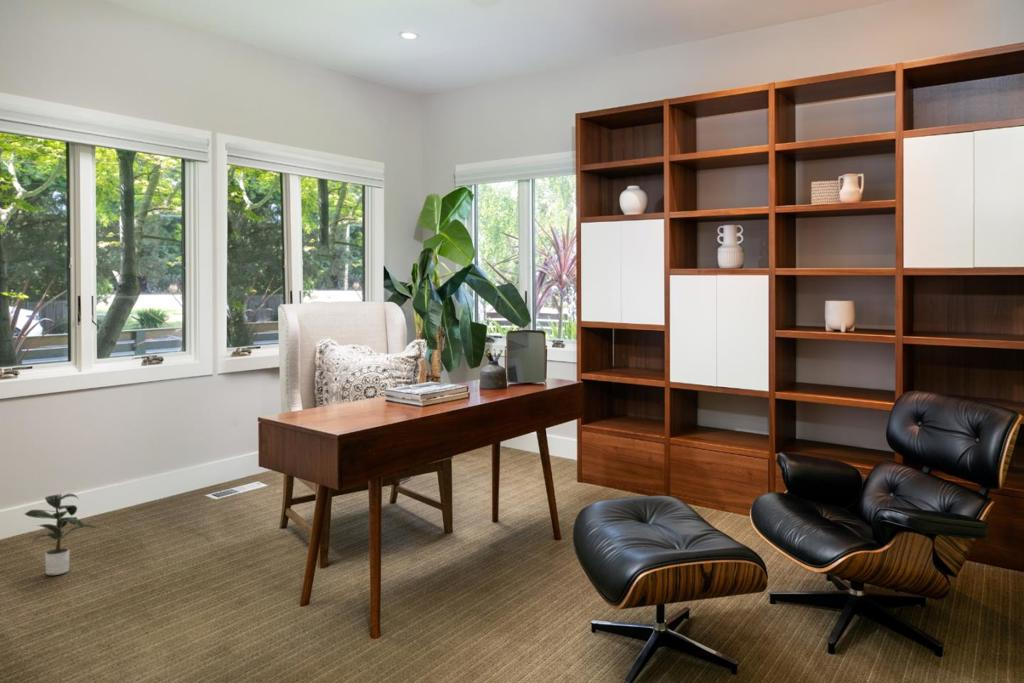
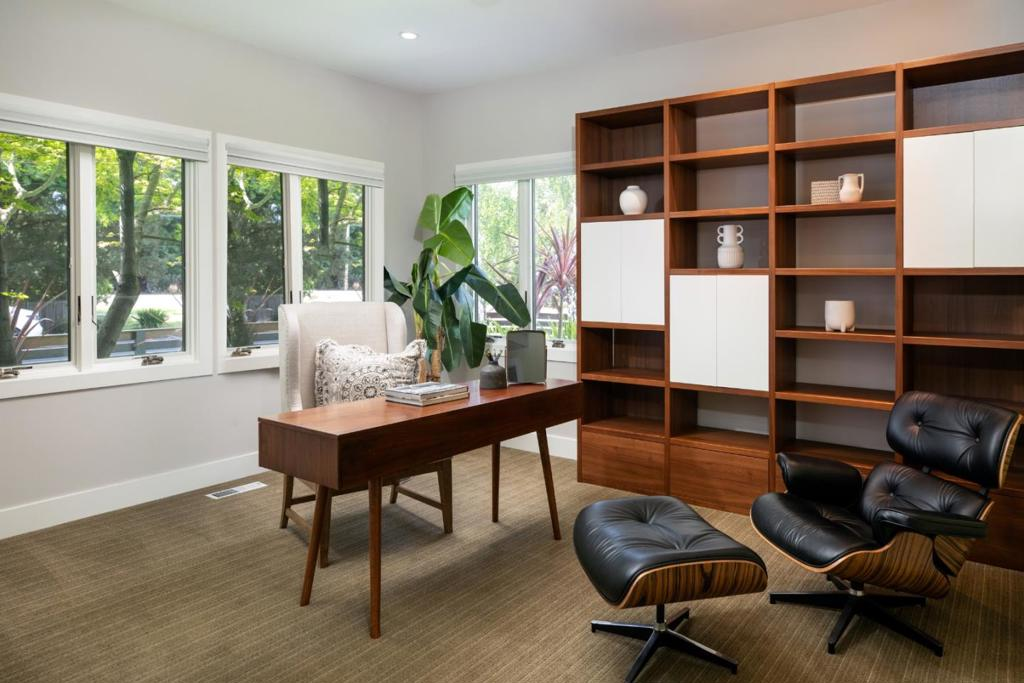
- potted plant [24,493,98,576]
